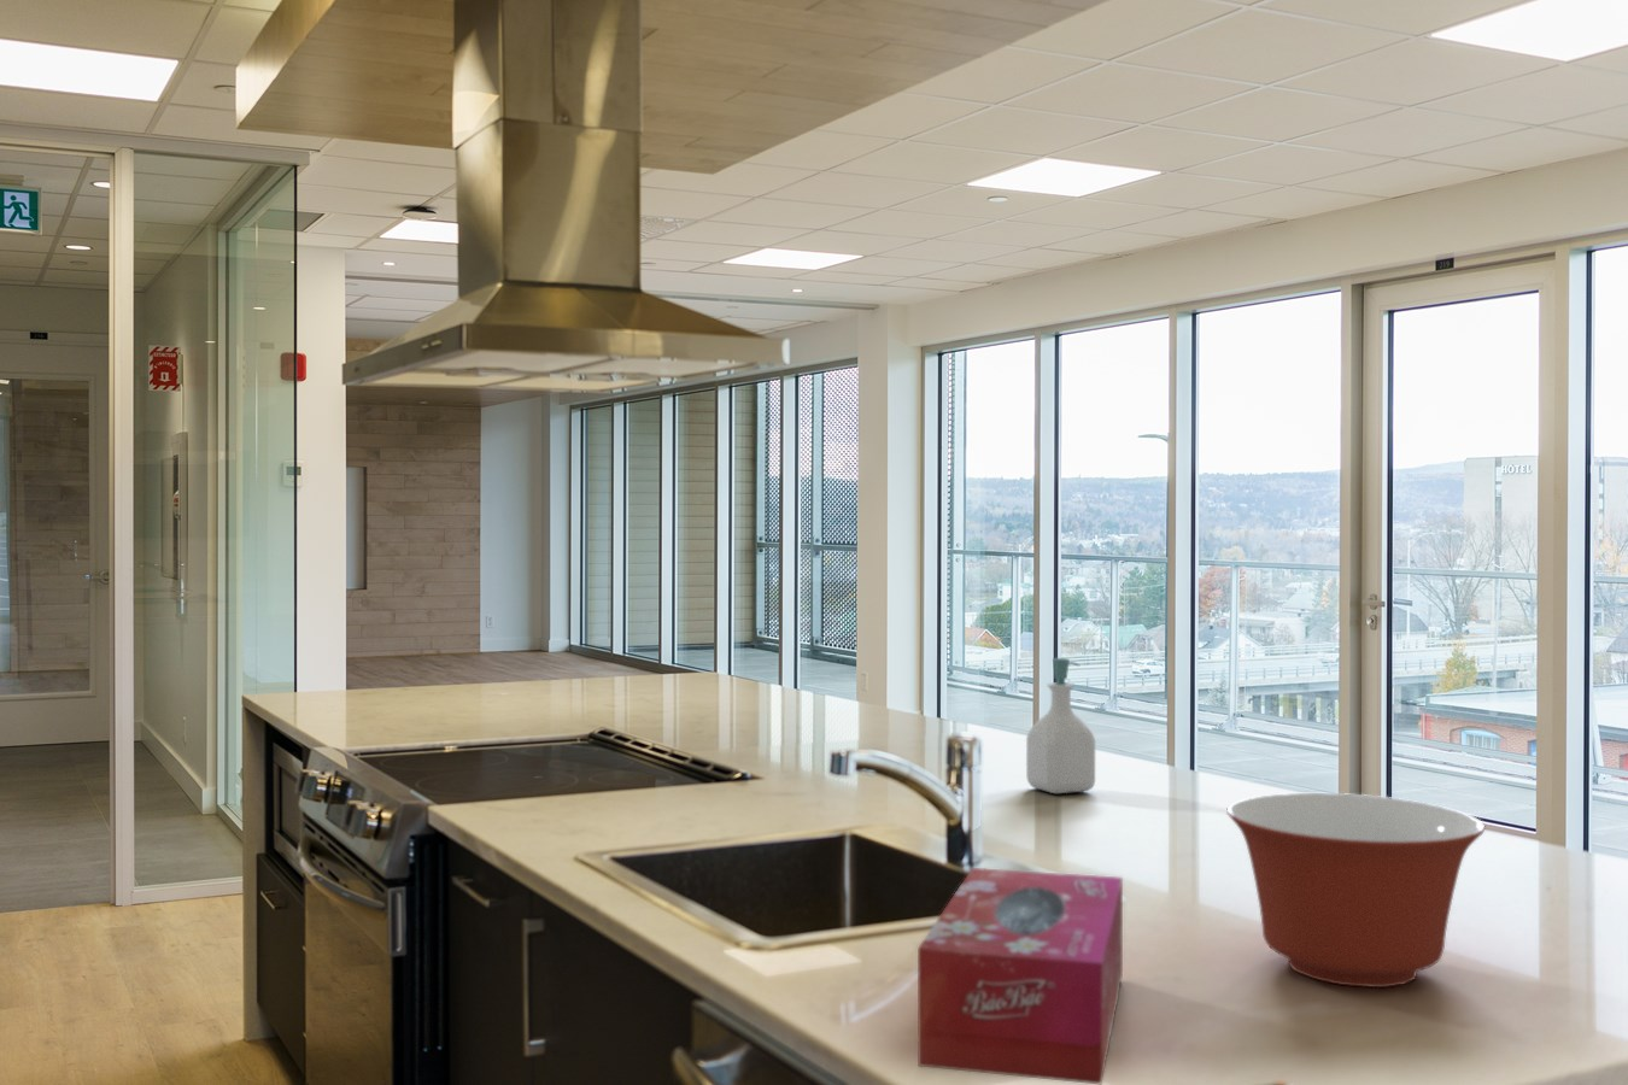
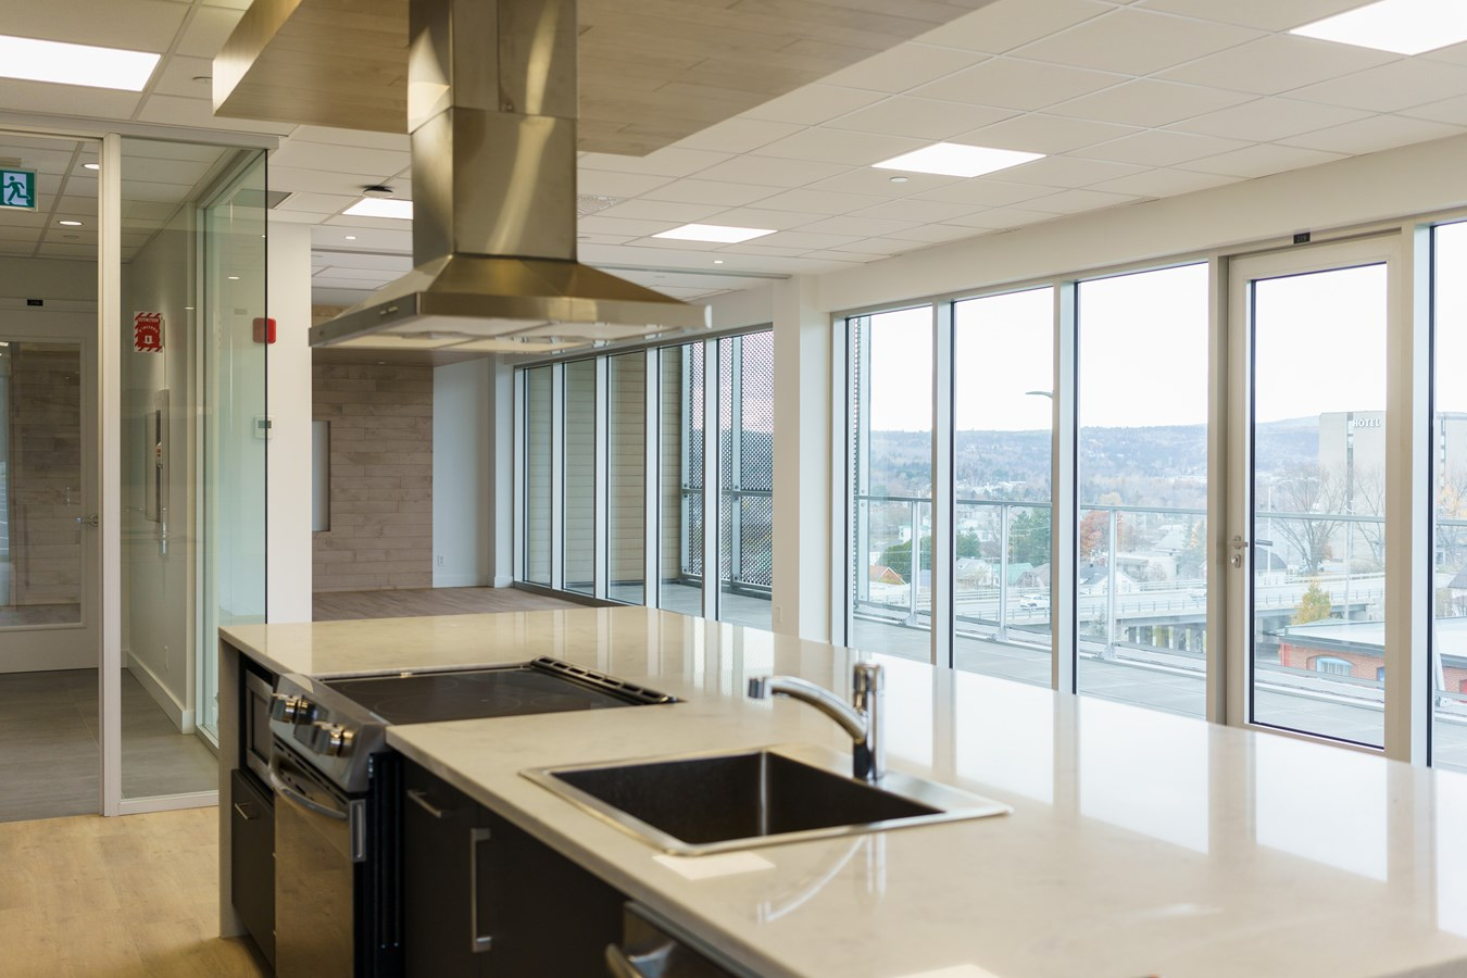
- tissue box [917,867,1124,1085]
- mixing bowl [1225,792,1487,988]
- soap bottle [1025,658,1096,794]
